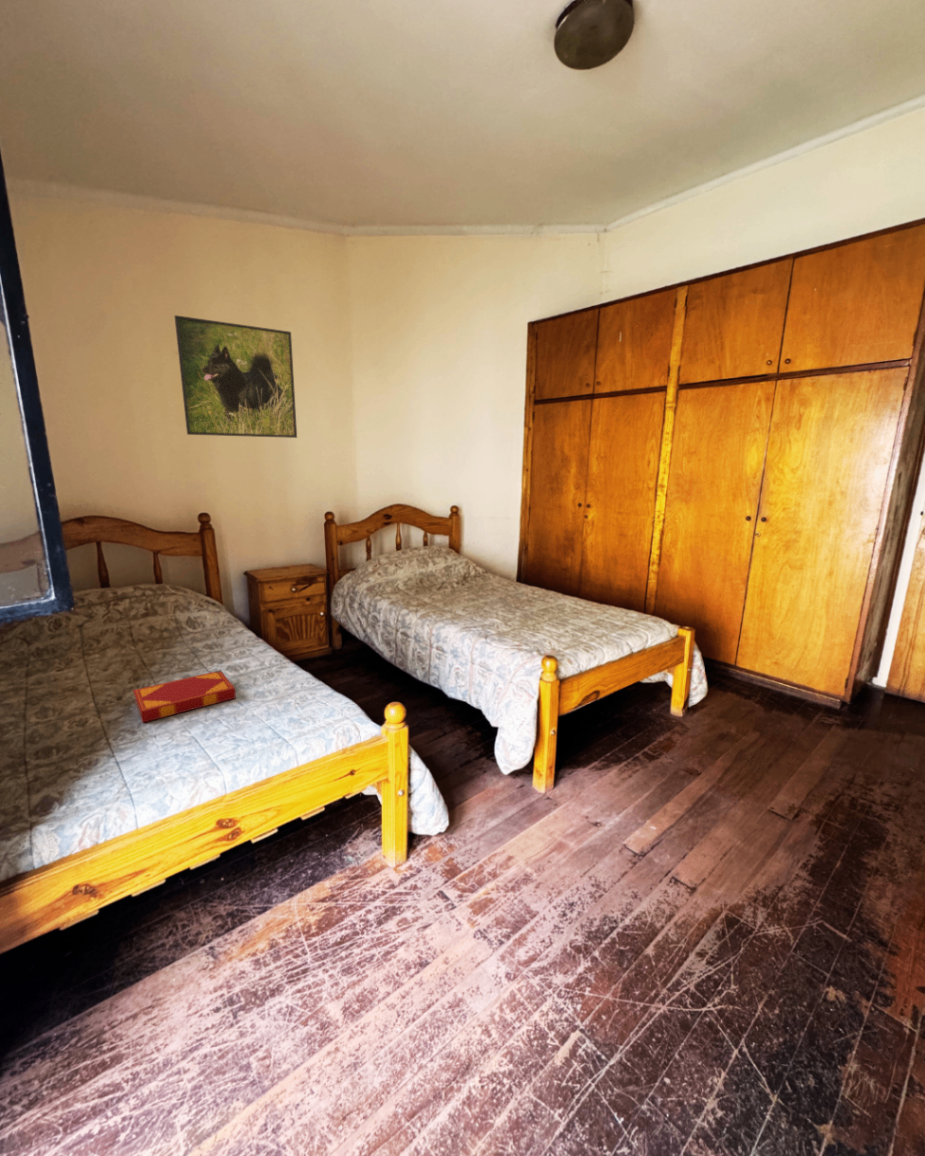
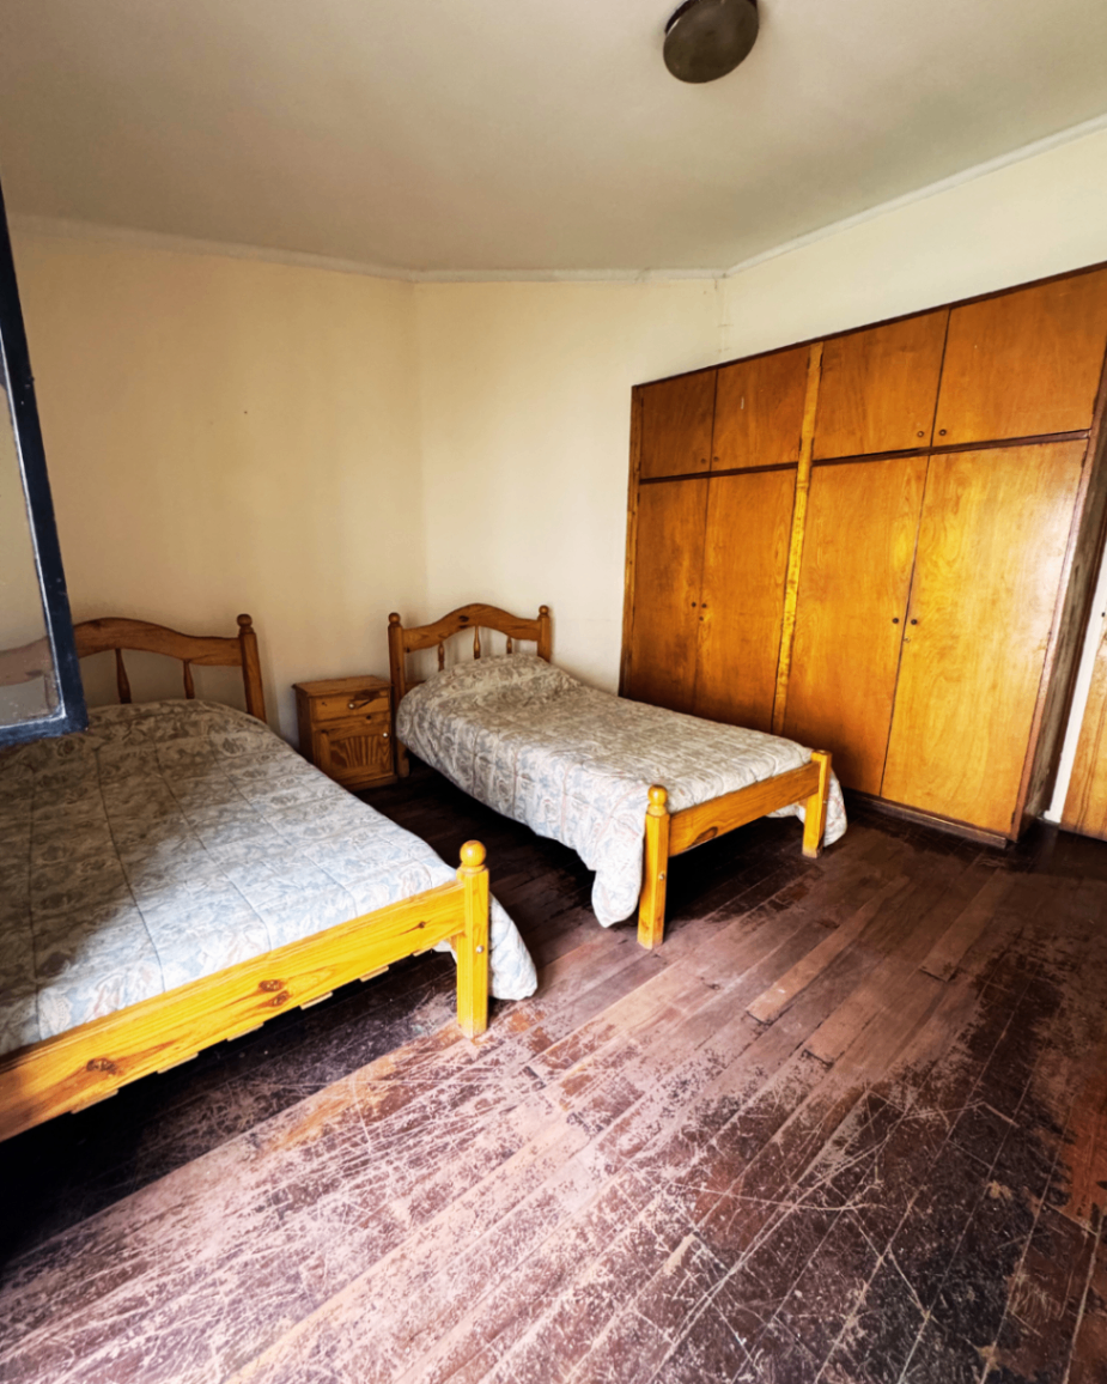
- hardback book [132,669,237,724]
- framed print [173,314,298,439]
